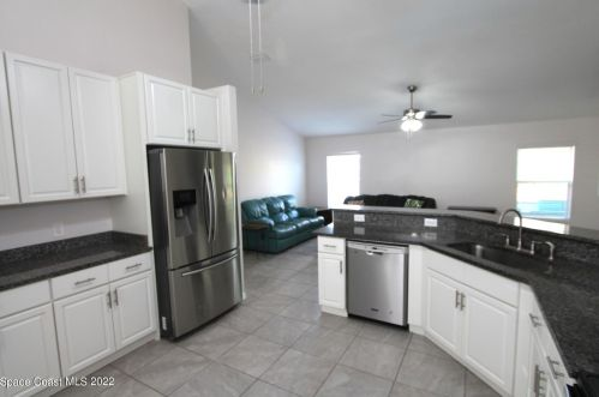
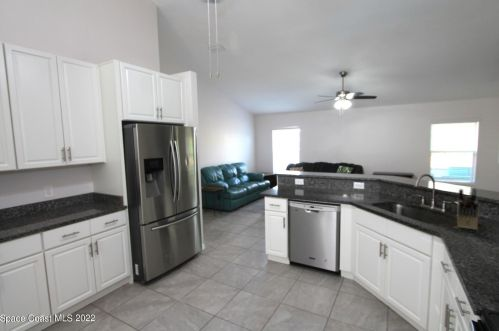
+ knife block [456,187,480,231]
